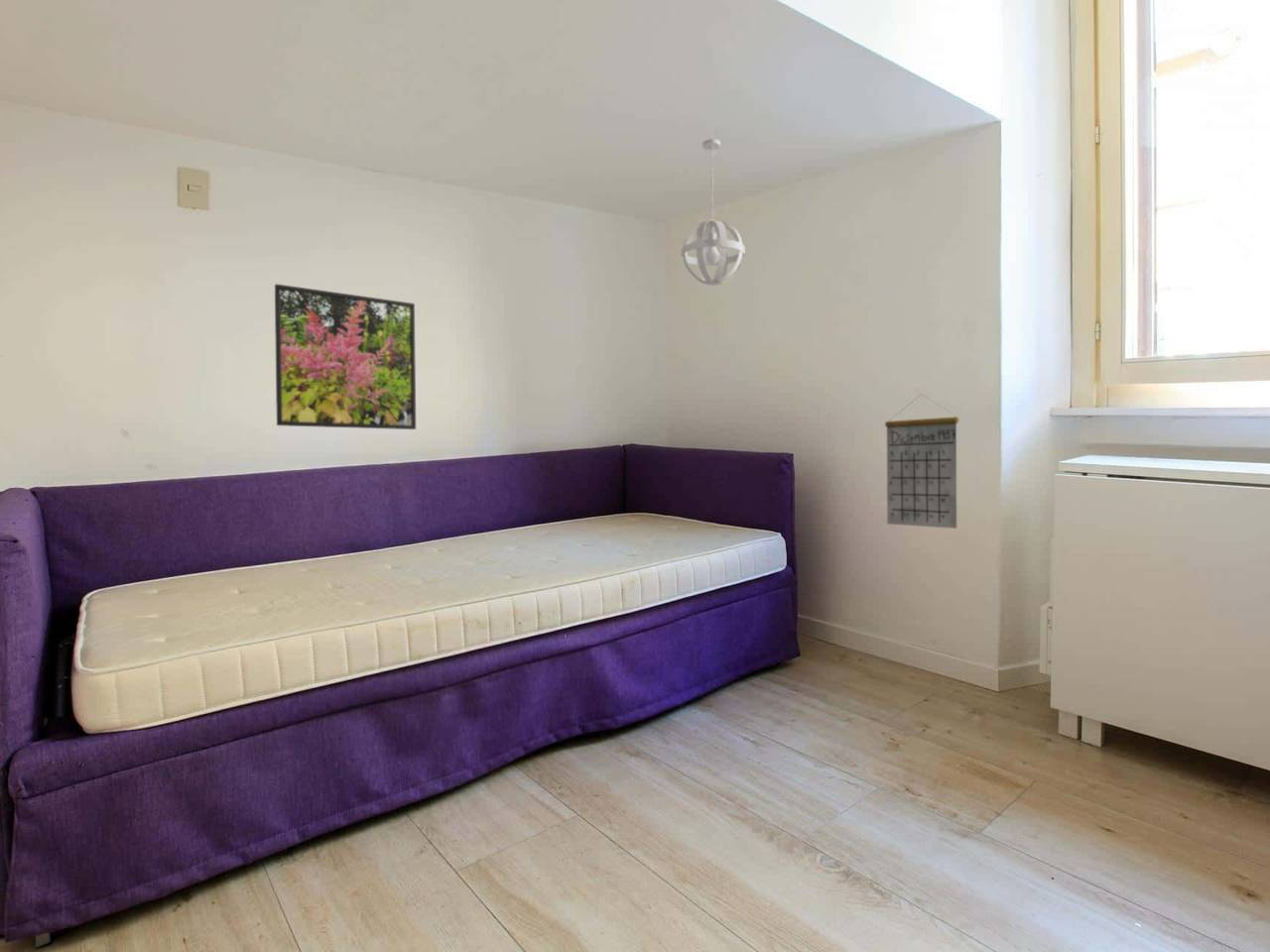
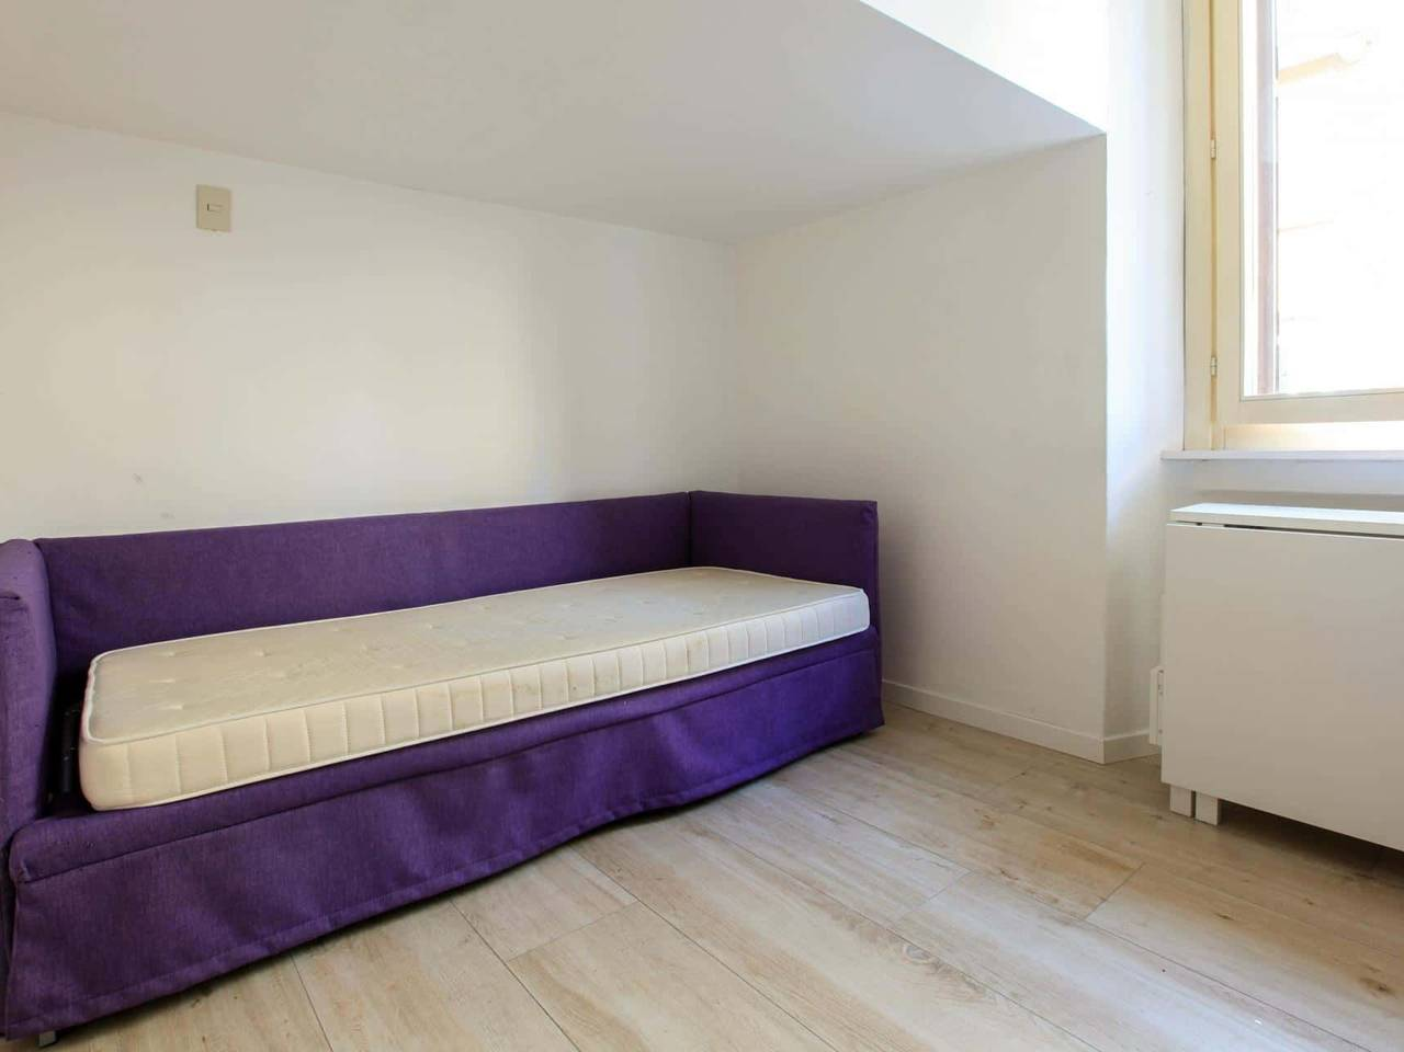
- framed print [274,283,417,430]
- pendant light [681,138,745,287]
- calendar [884,394,959,530]
